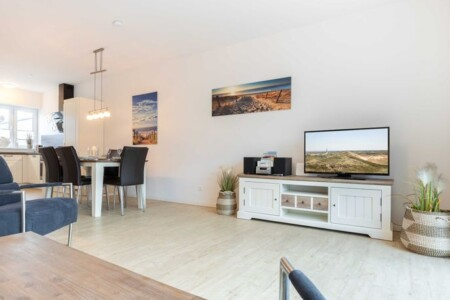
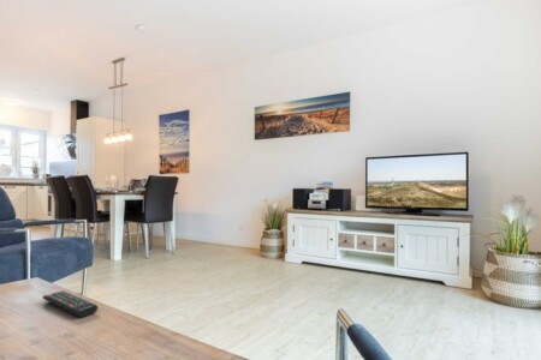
+ remote control [42,290,99,318]
